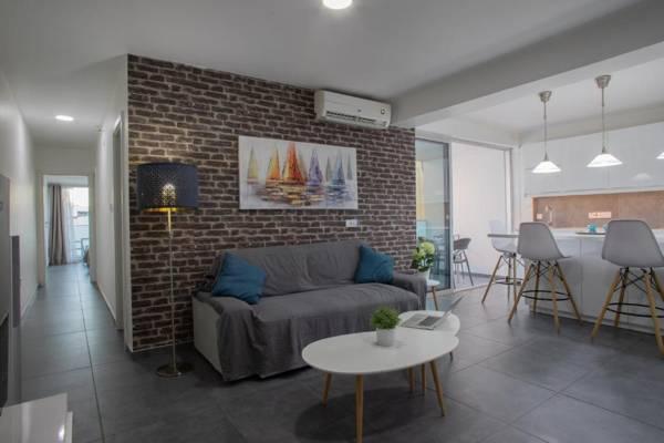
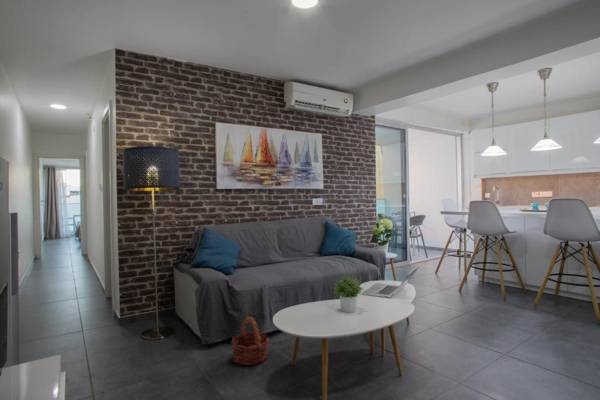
+ basket [230,316,270,366]
